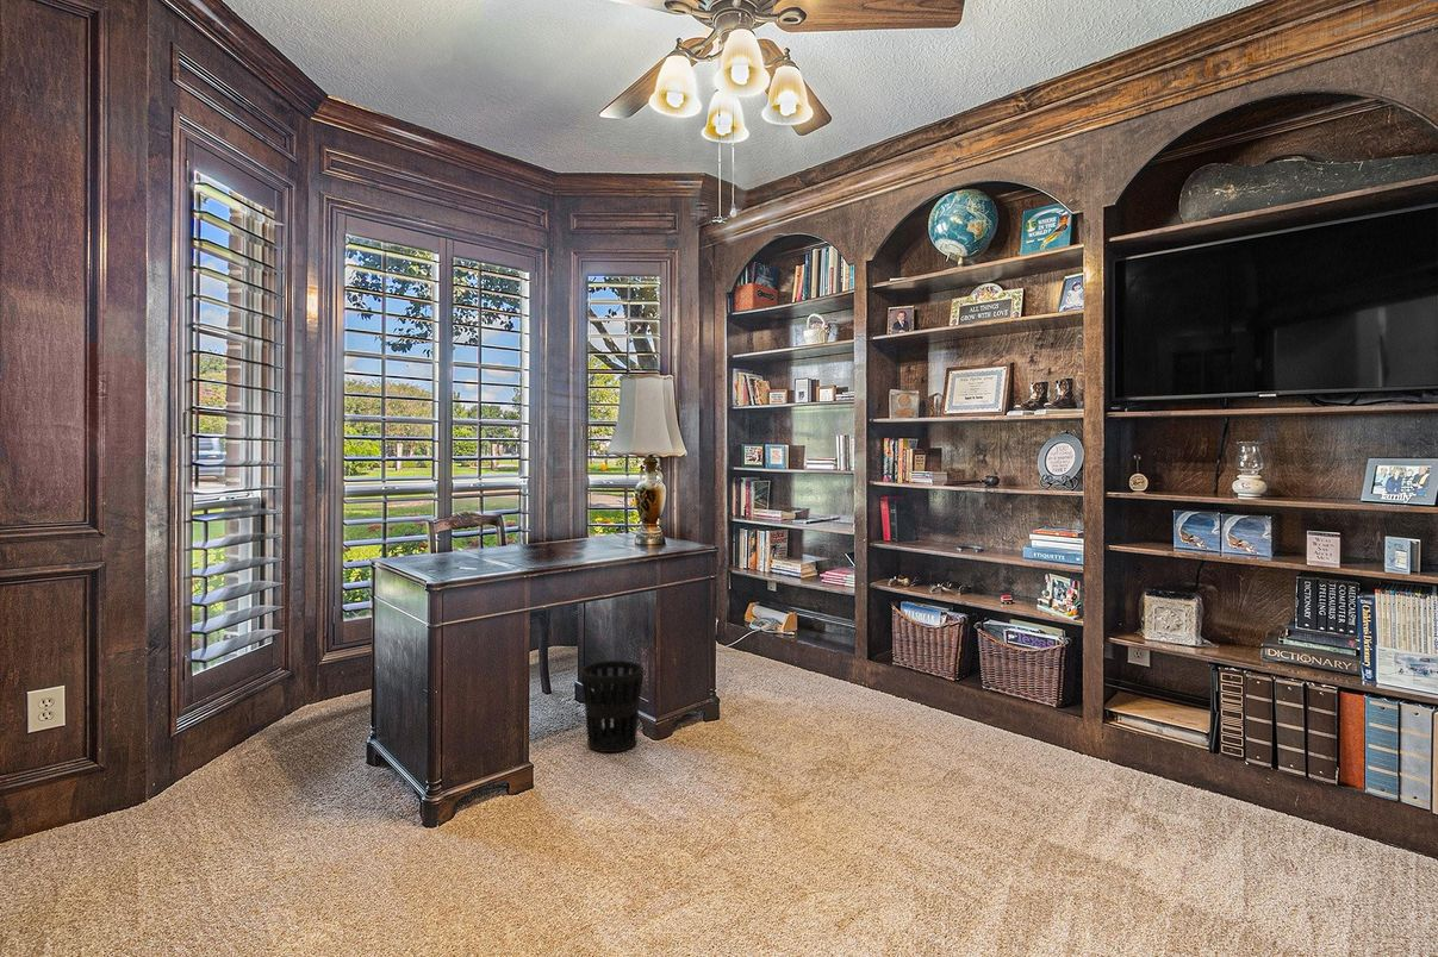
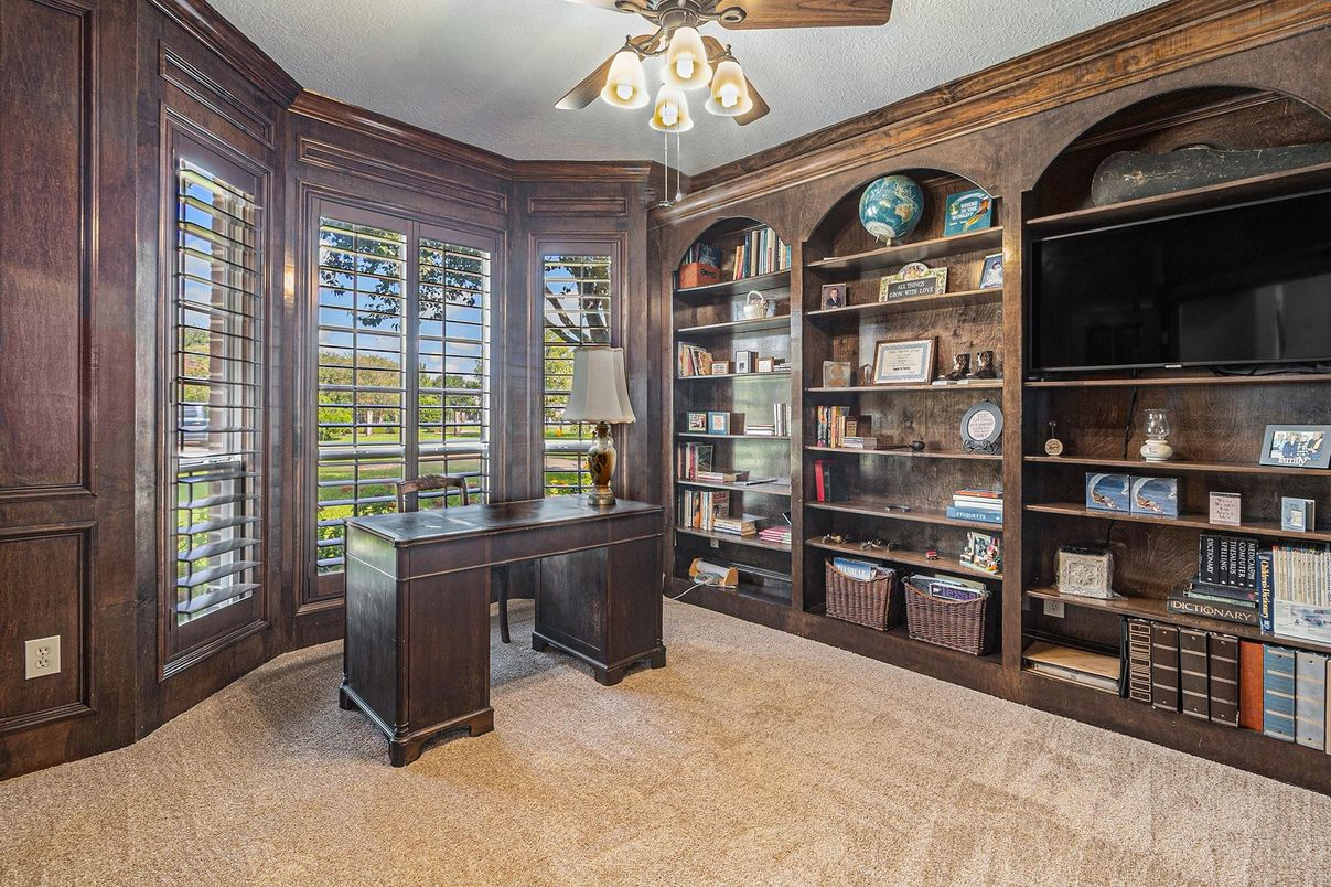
- wastebasket [579,659,645,753]
